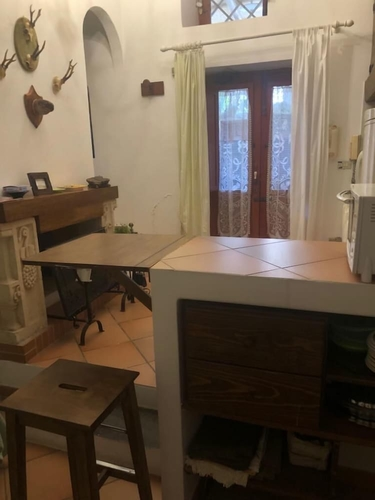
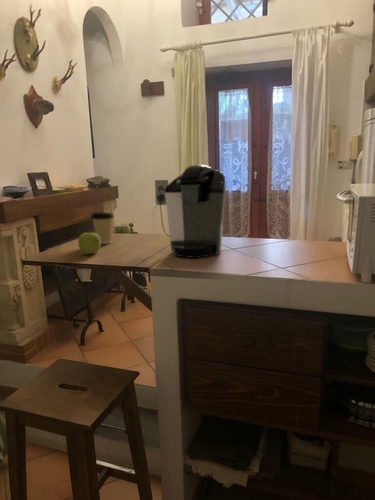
+ coffee cup [90,211,115,245]
+ coffee maker [154,164,227,259]
+ fruit [77,229,102,255]
